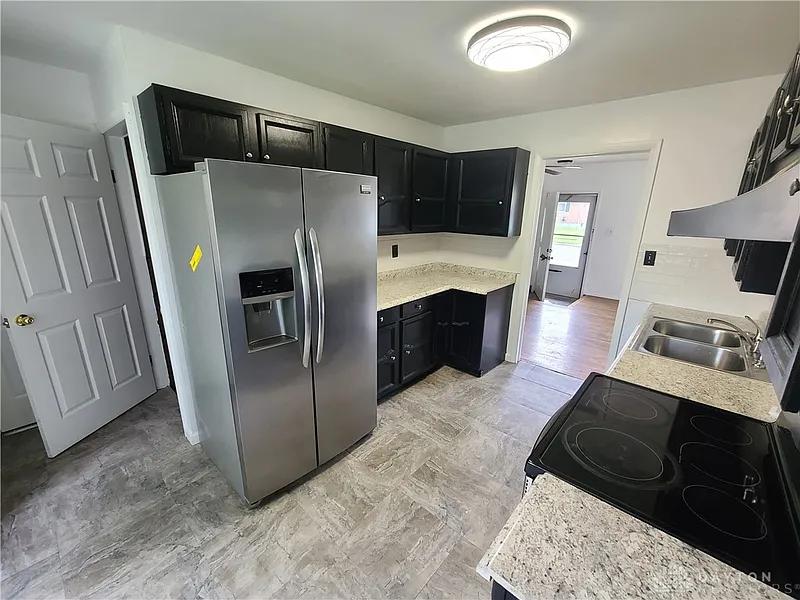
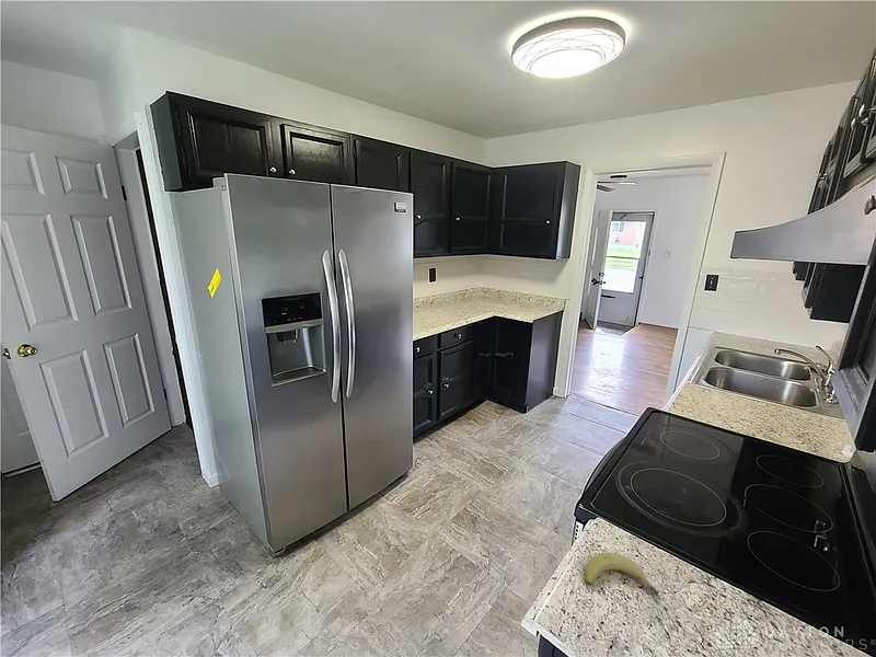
+ fruit [584,552,659,597]
